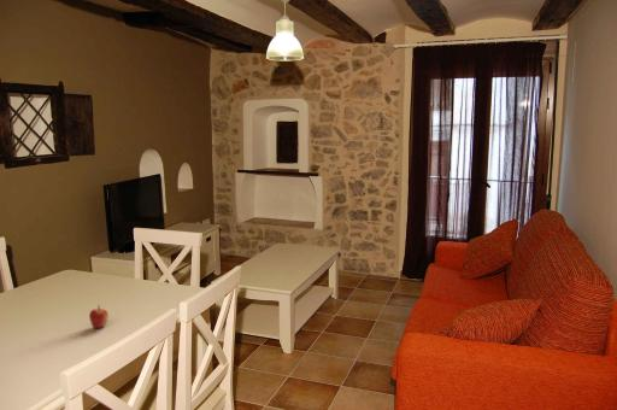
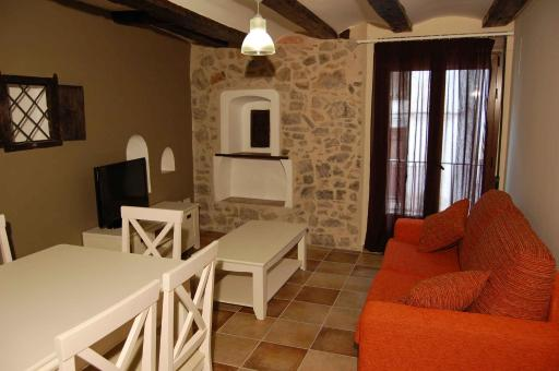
- fruit [88,304,110,329]
